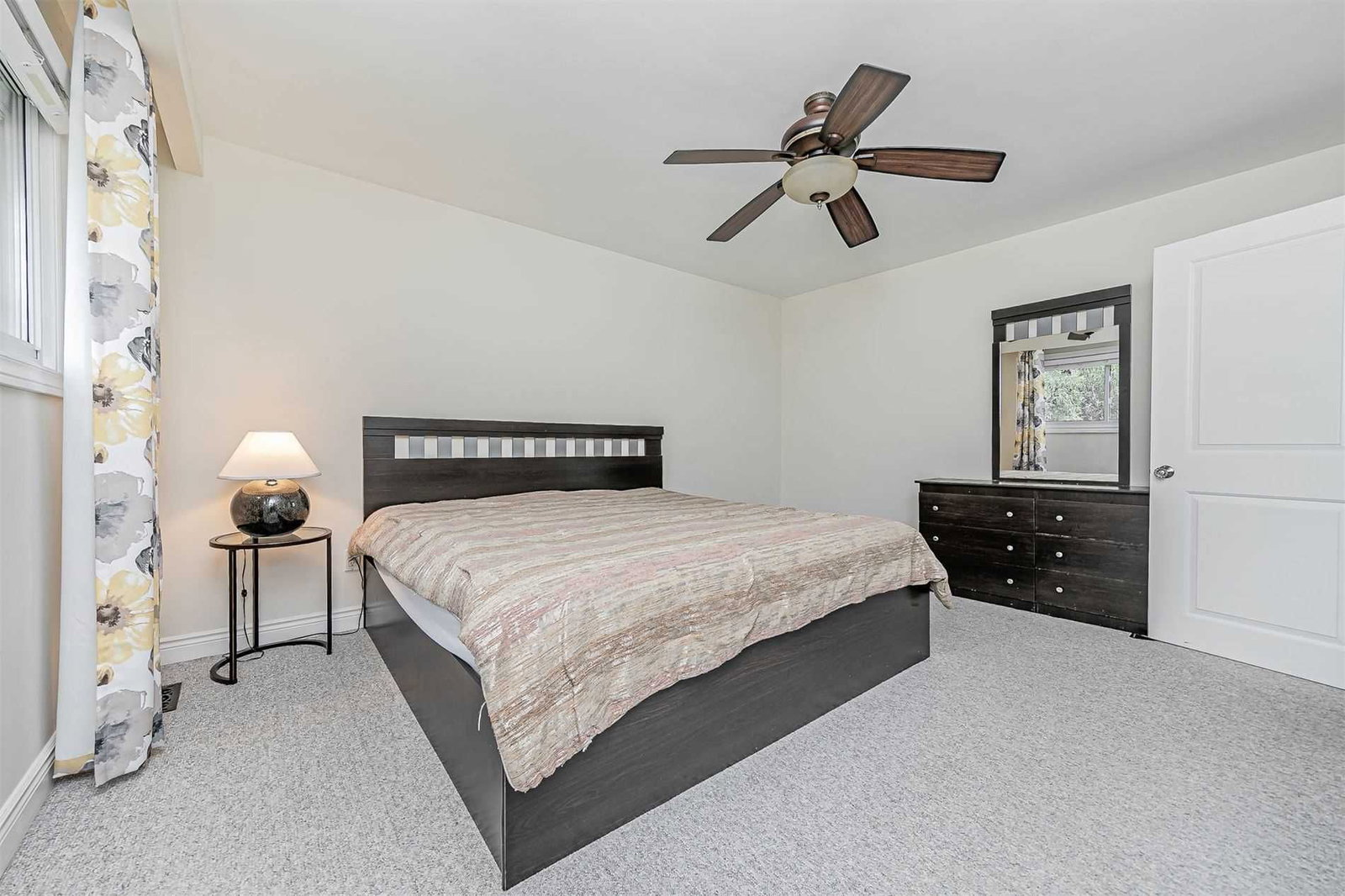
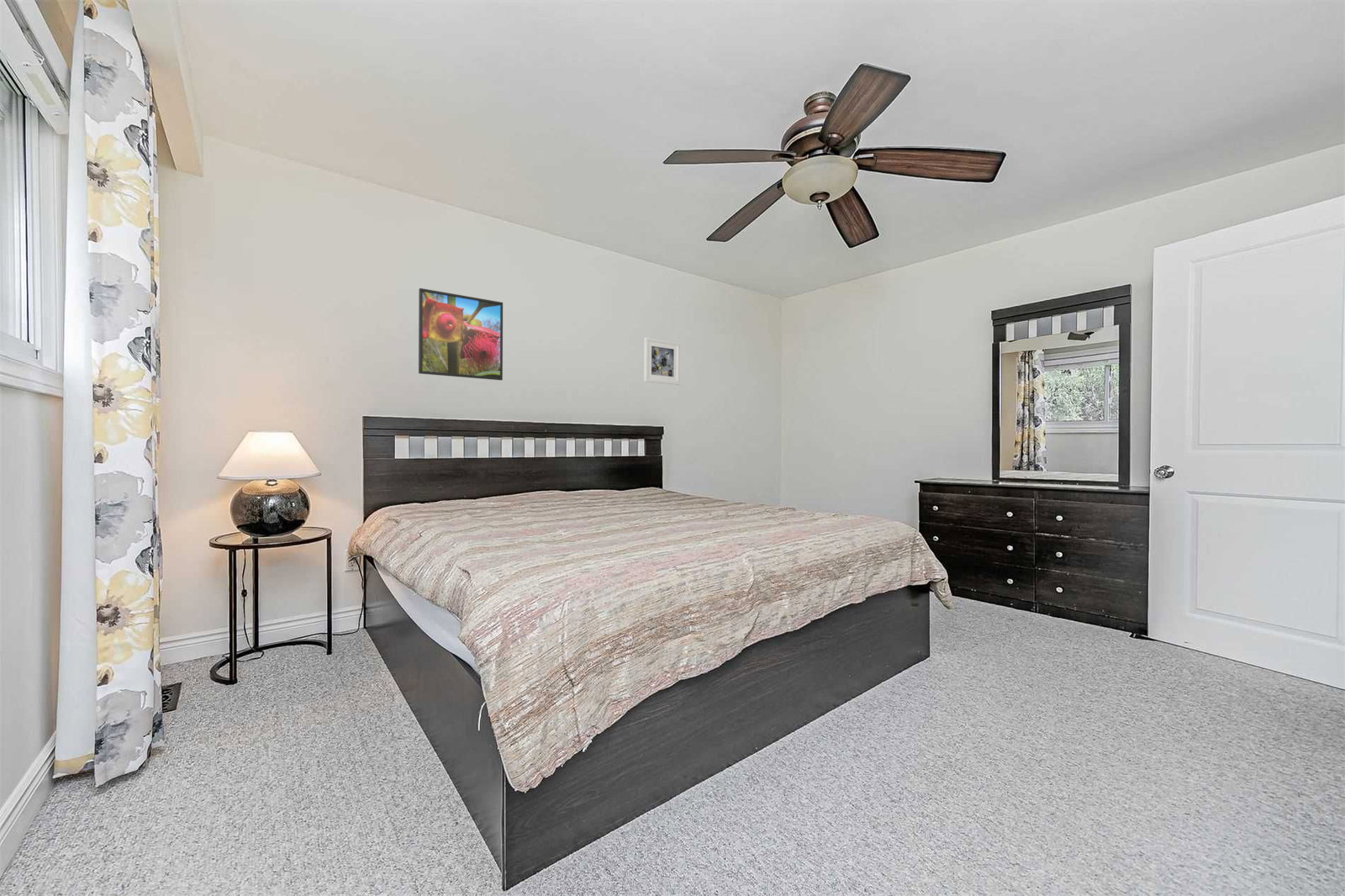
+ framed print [643,336,681,386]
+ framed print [418,287,504,381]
